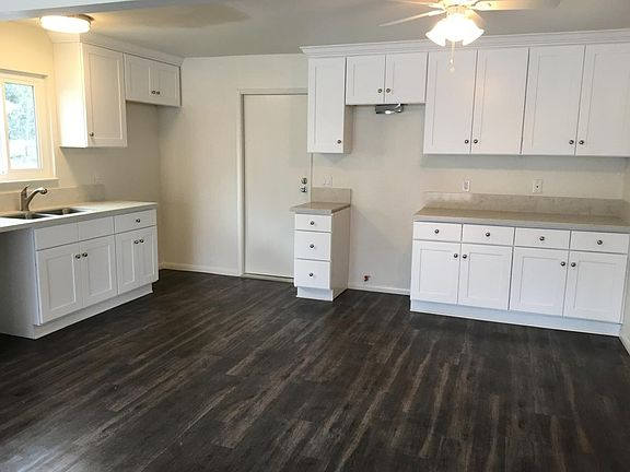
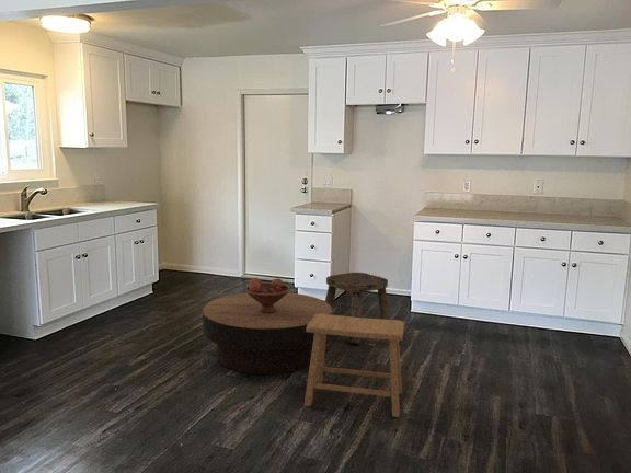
+ coffee table [202,291,333,376]
+ fruit bowl [244,277,290,313]
+ stool [324,272,392,344]
+ stool [303,314,405,418]
